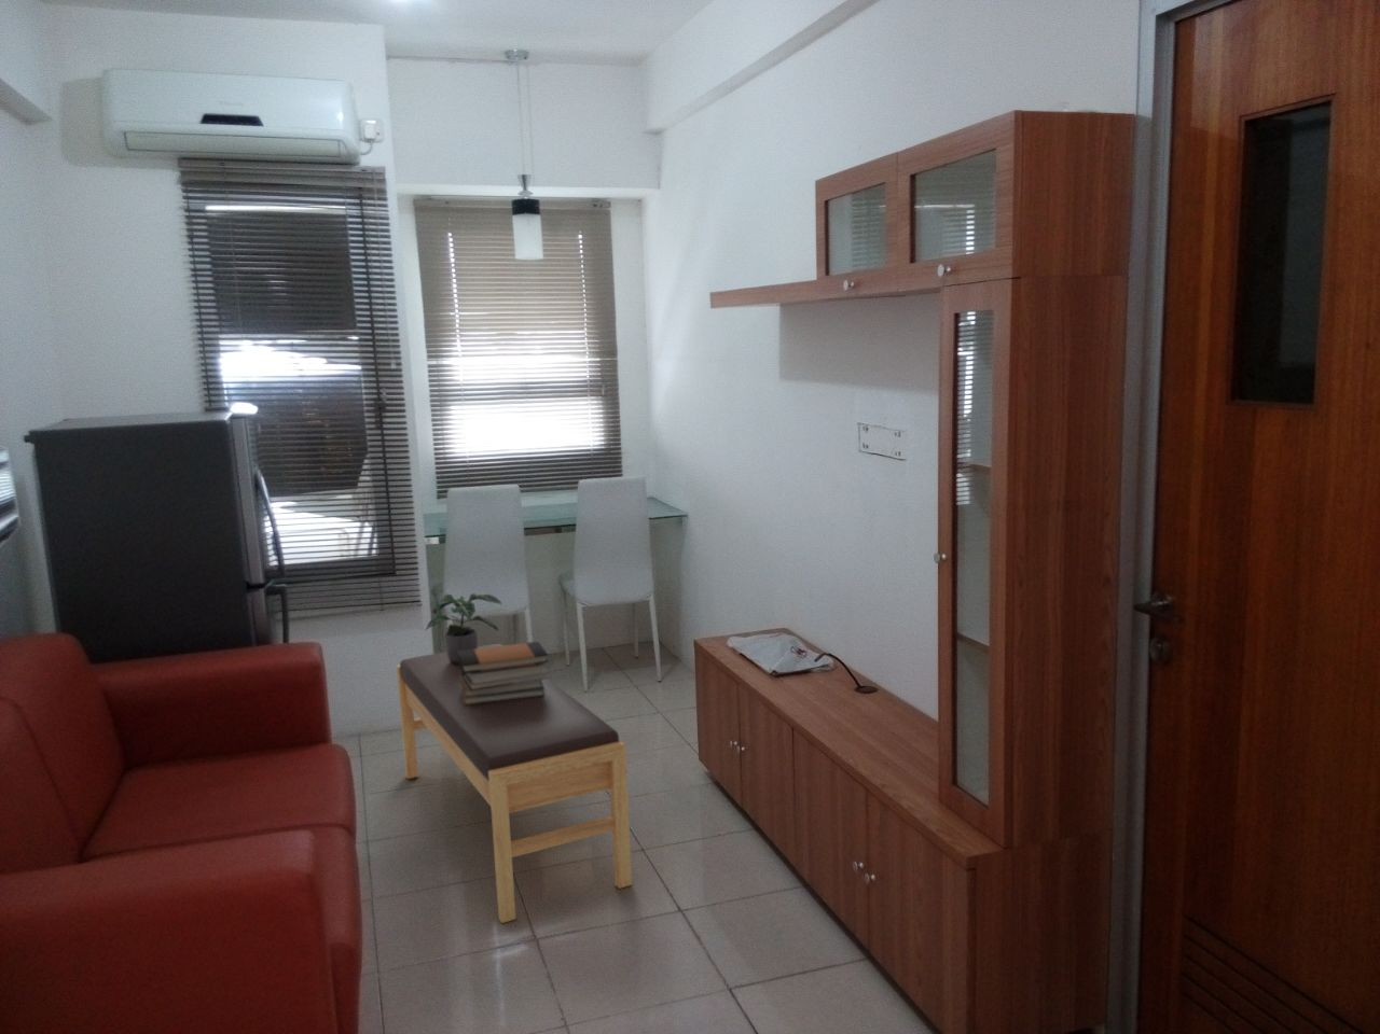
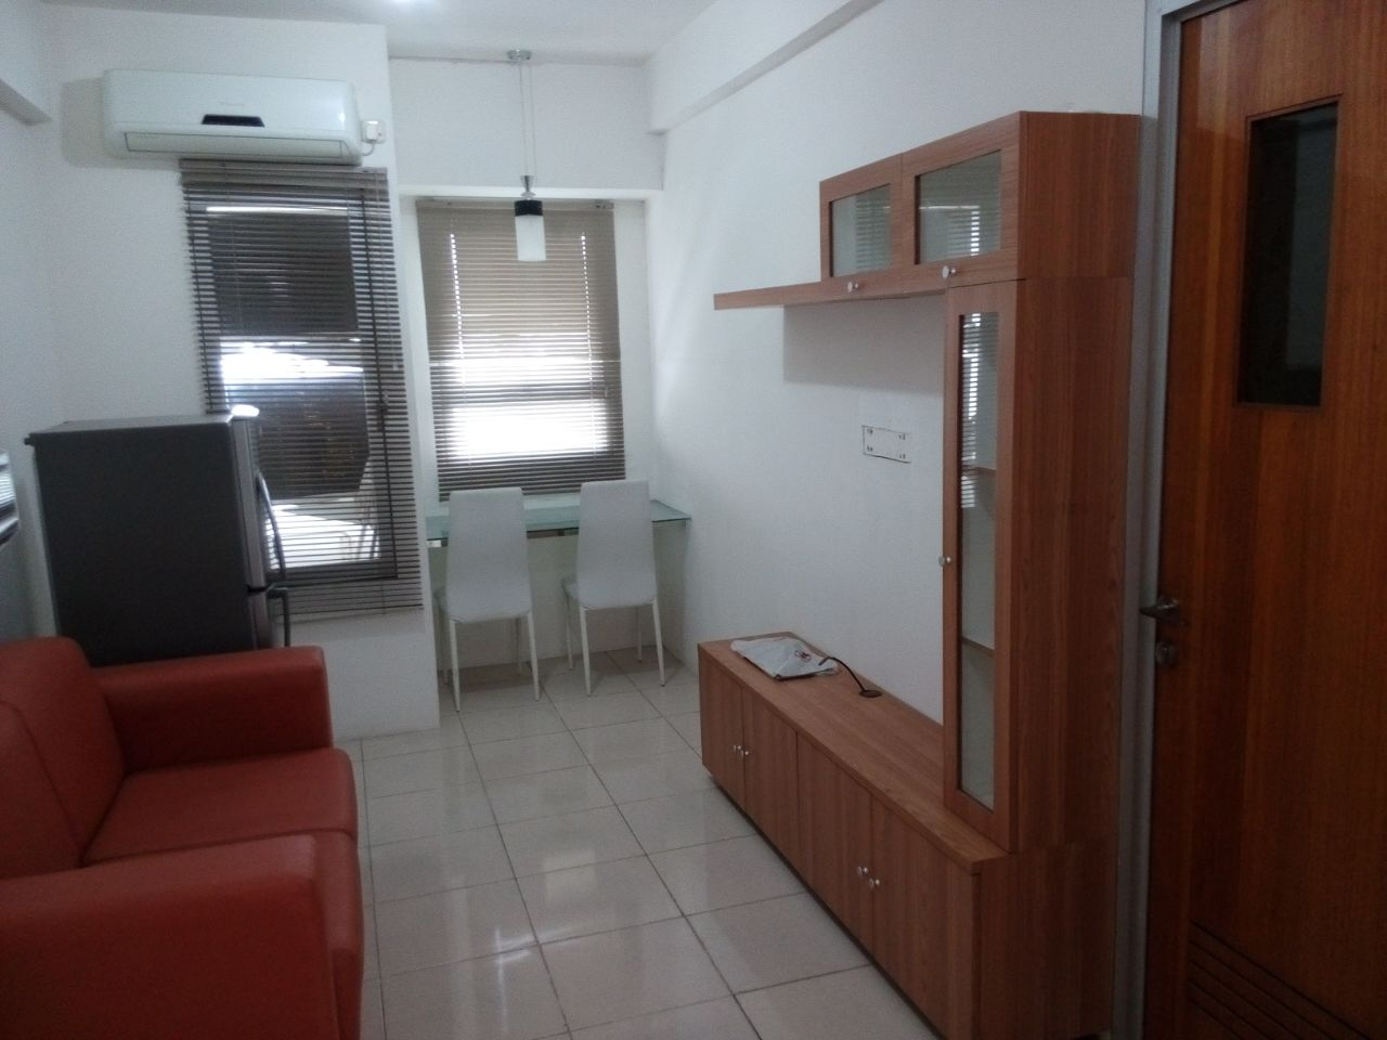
- bench [396,643,632,924]
- potted plant [424,592,503,665]
- book stack [457,641,551,705]
